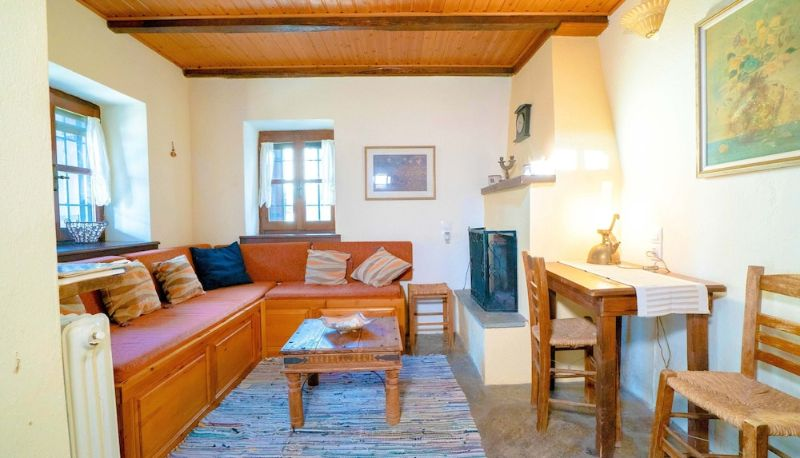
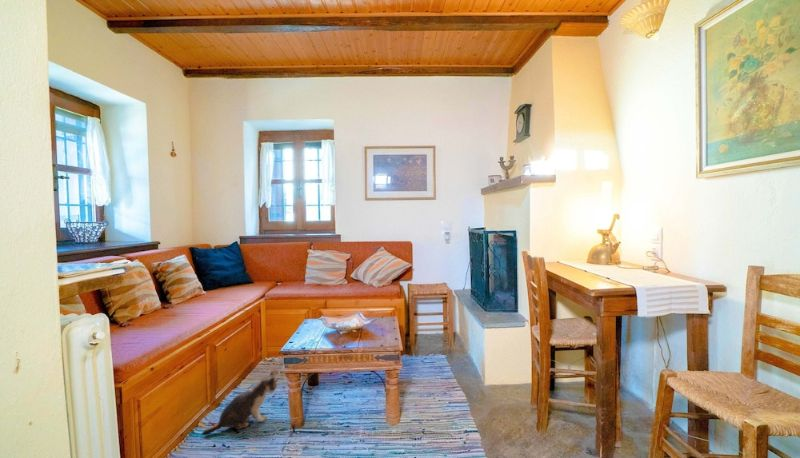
+ plush toy [201,370,282,436]
